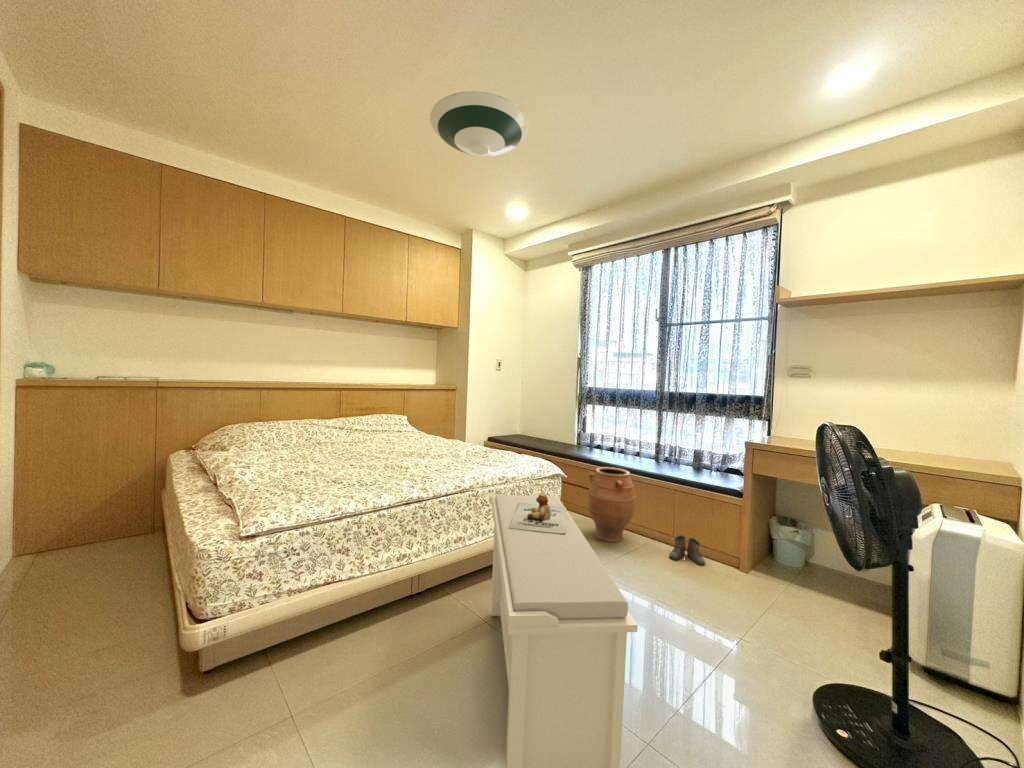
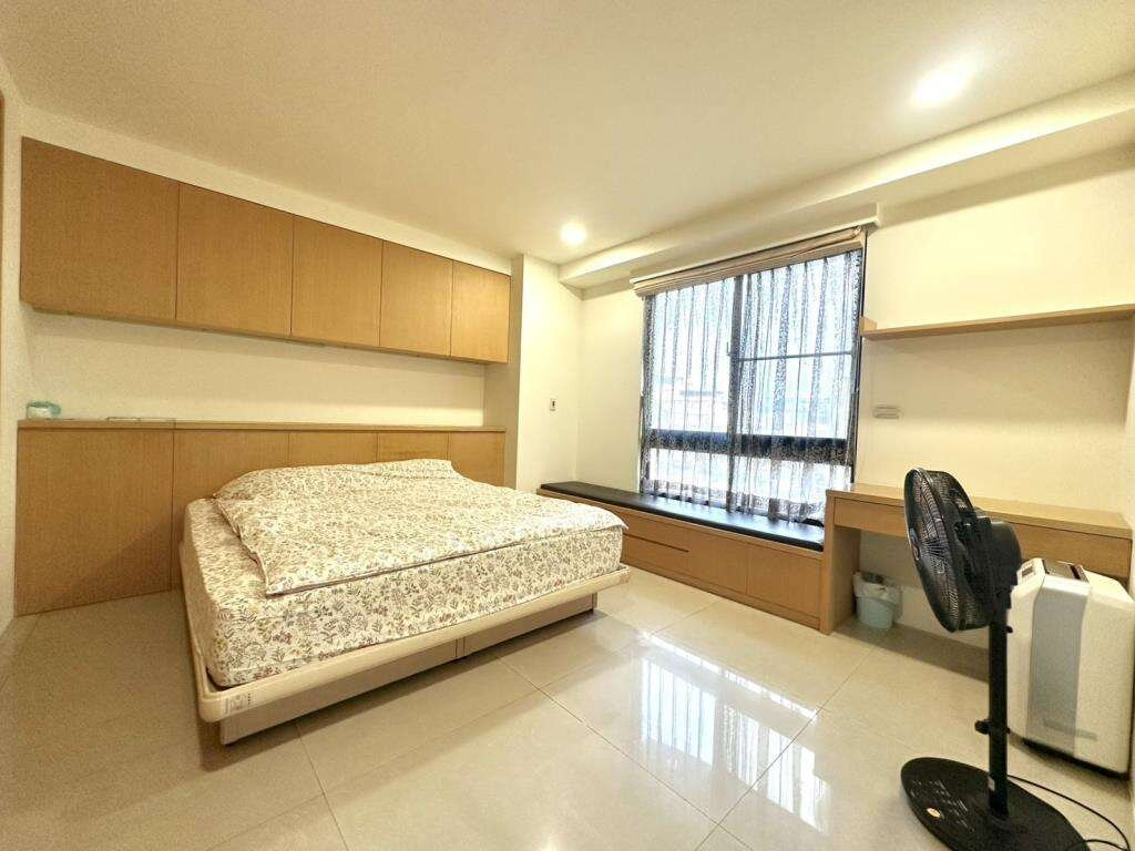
- bench [490,494,638,768]
- boots [667,534,706,566]
- teddy bear [509,492,568,534]
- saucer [429,90,530,157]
- vase [586,466,636,543]
